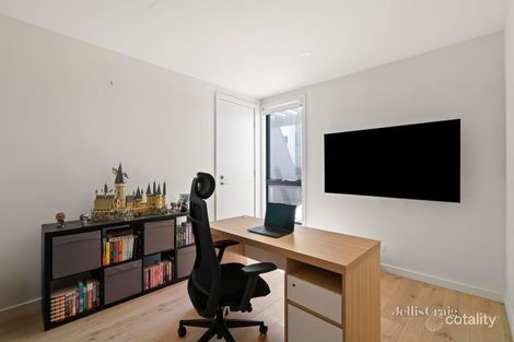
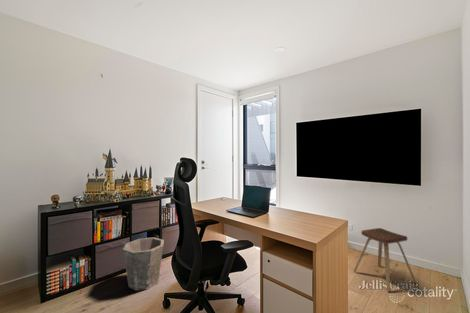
+ waste bin [122,236,165,292]
+ music stool [353,227,417,292]
